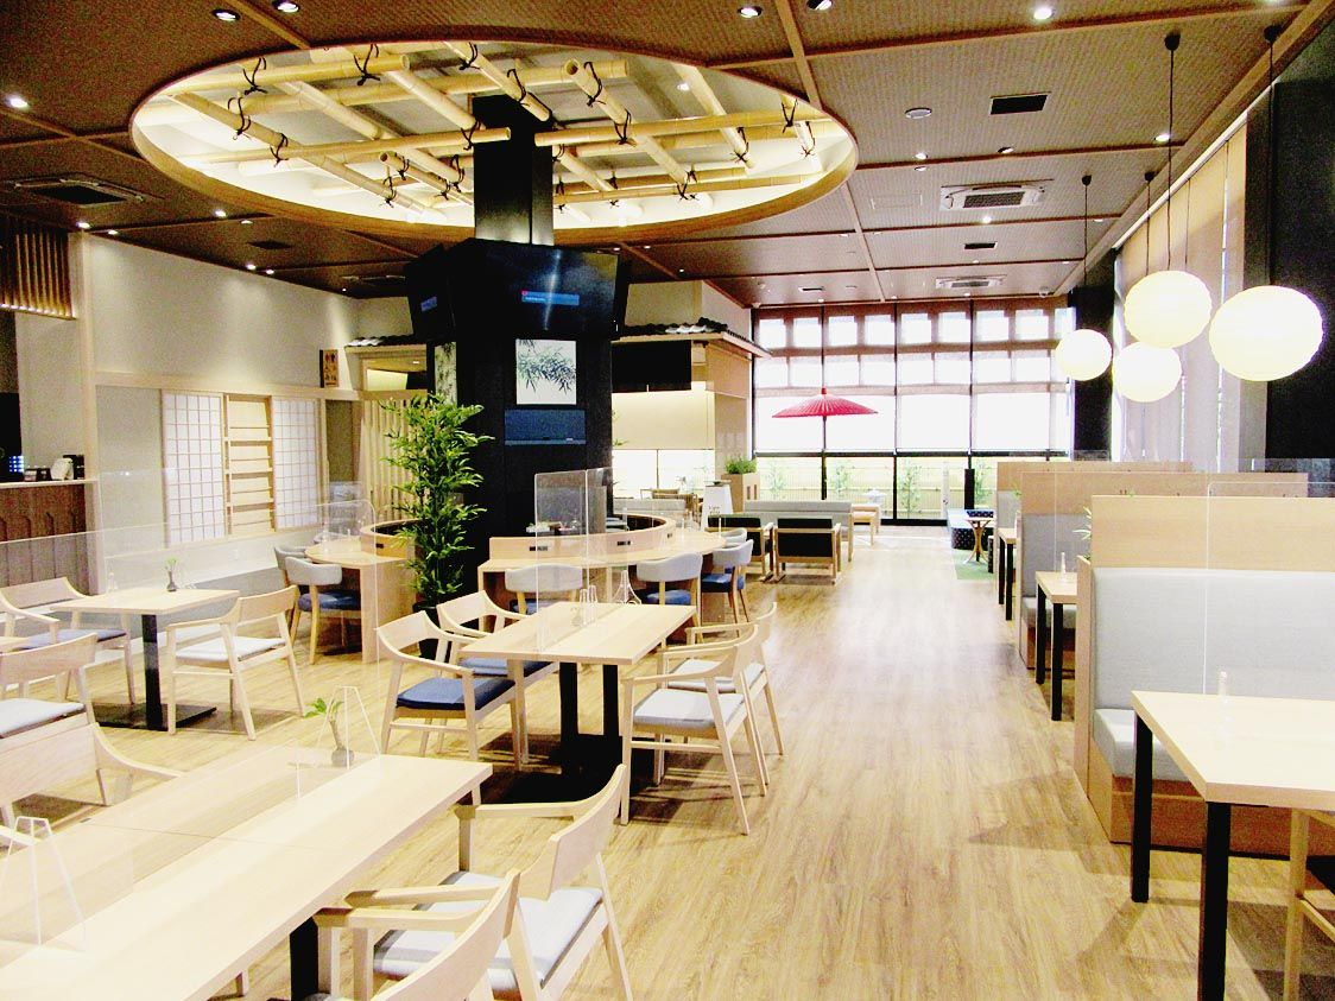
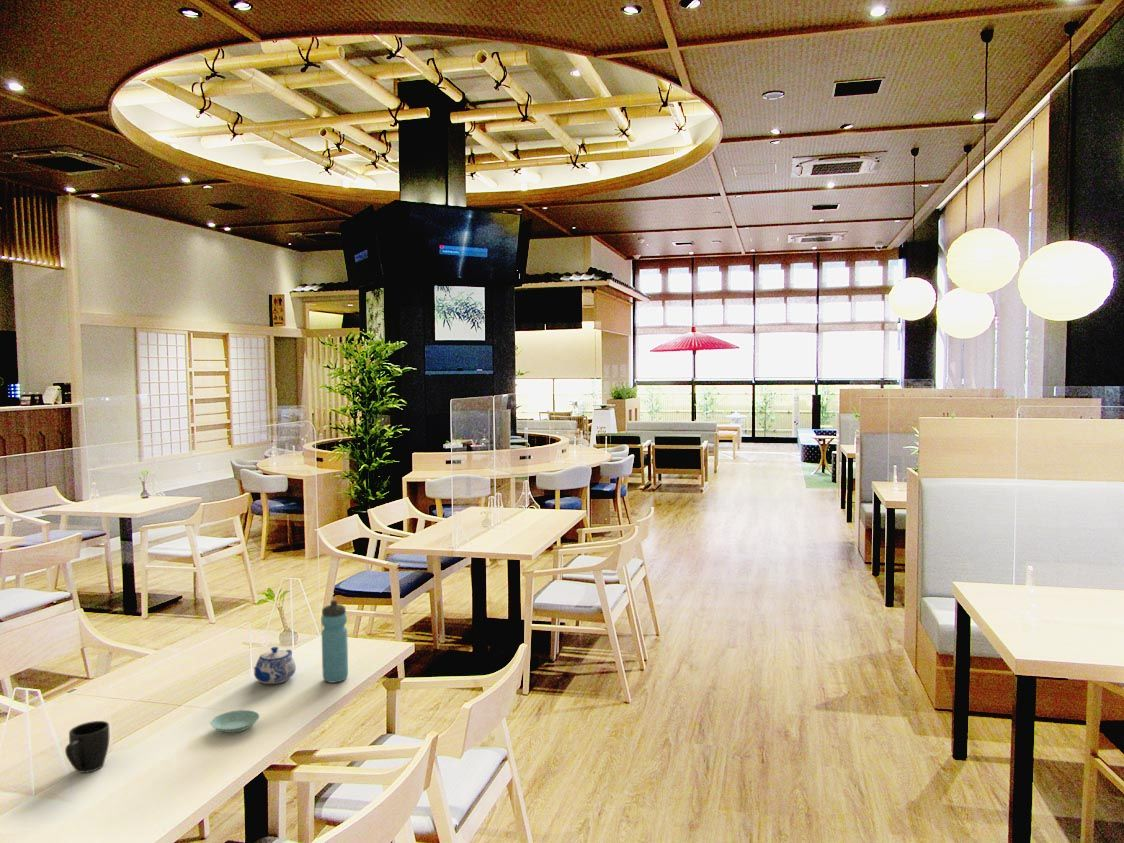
+ saucer [210,709,260,734]
+ mug [64,720,110,774]
+ water bottle [321,599,349,684]
+ teapot [252,646,297,685]
